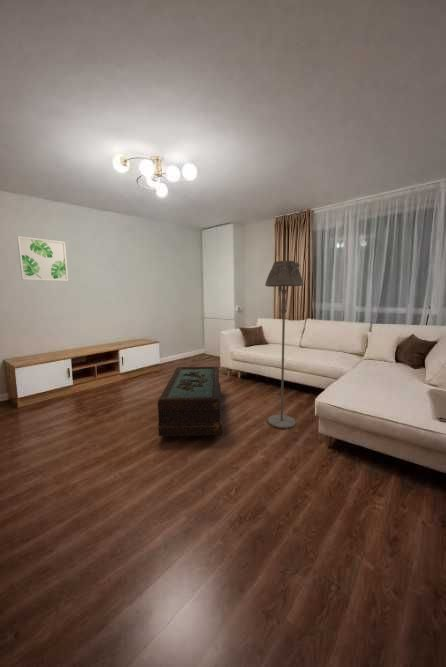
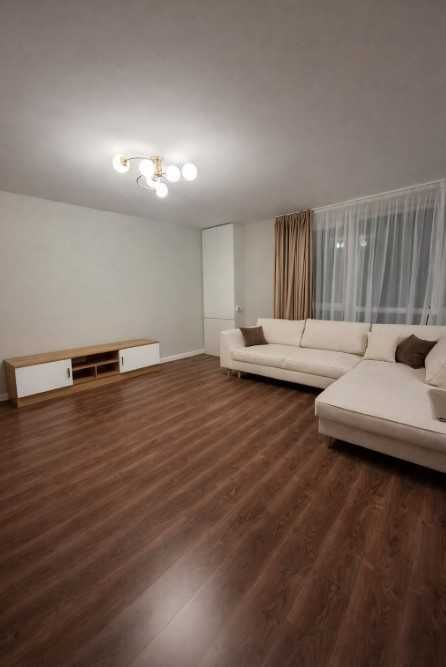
- floor lamp [264,260,305,430]
- coffee table [157,366,223,437]
- wall art [16,235,69,282]
